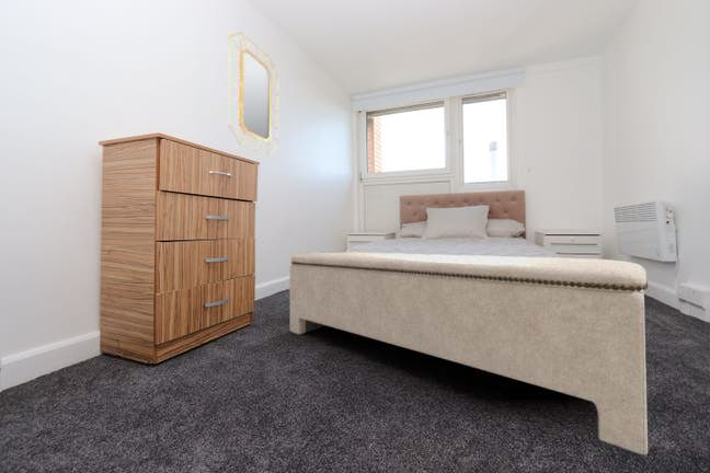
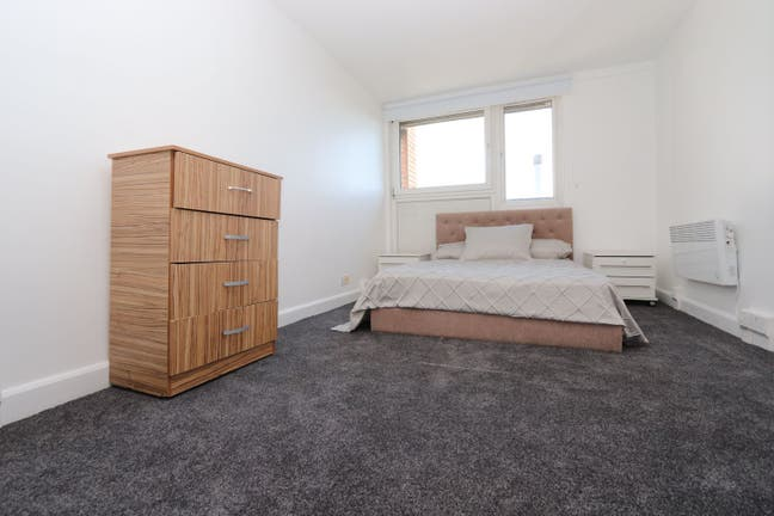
- bench [289,252,649,455]
- home mirror [227,31,279,158]
